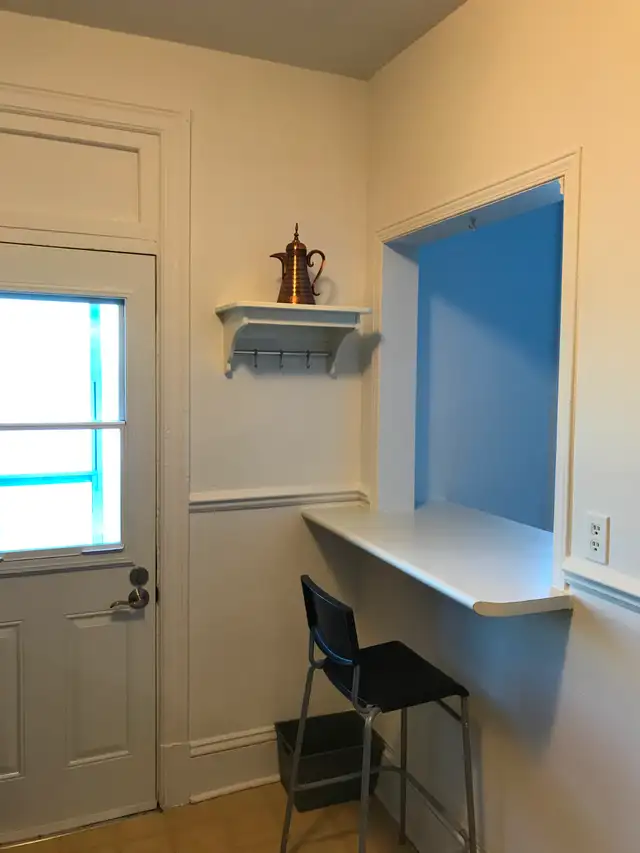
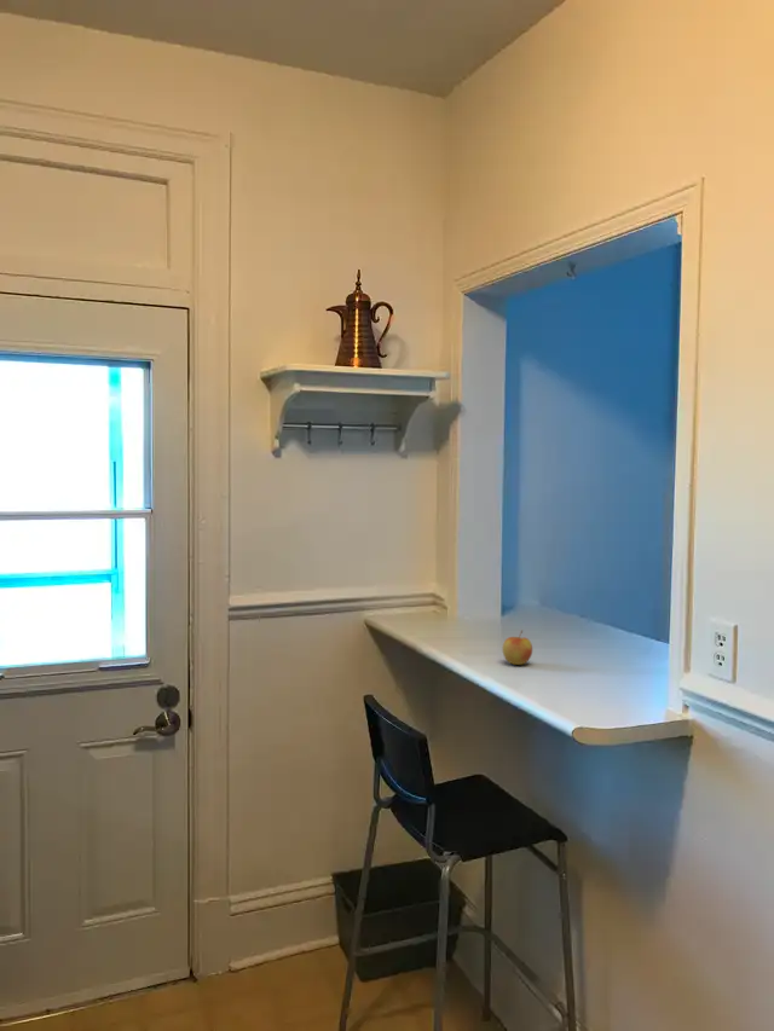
+ apple [501,629,533,666]
